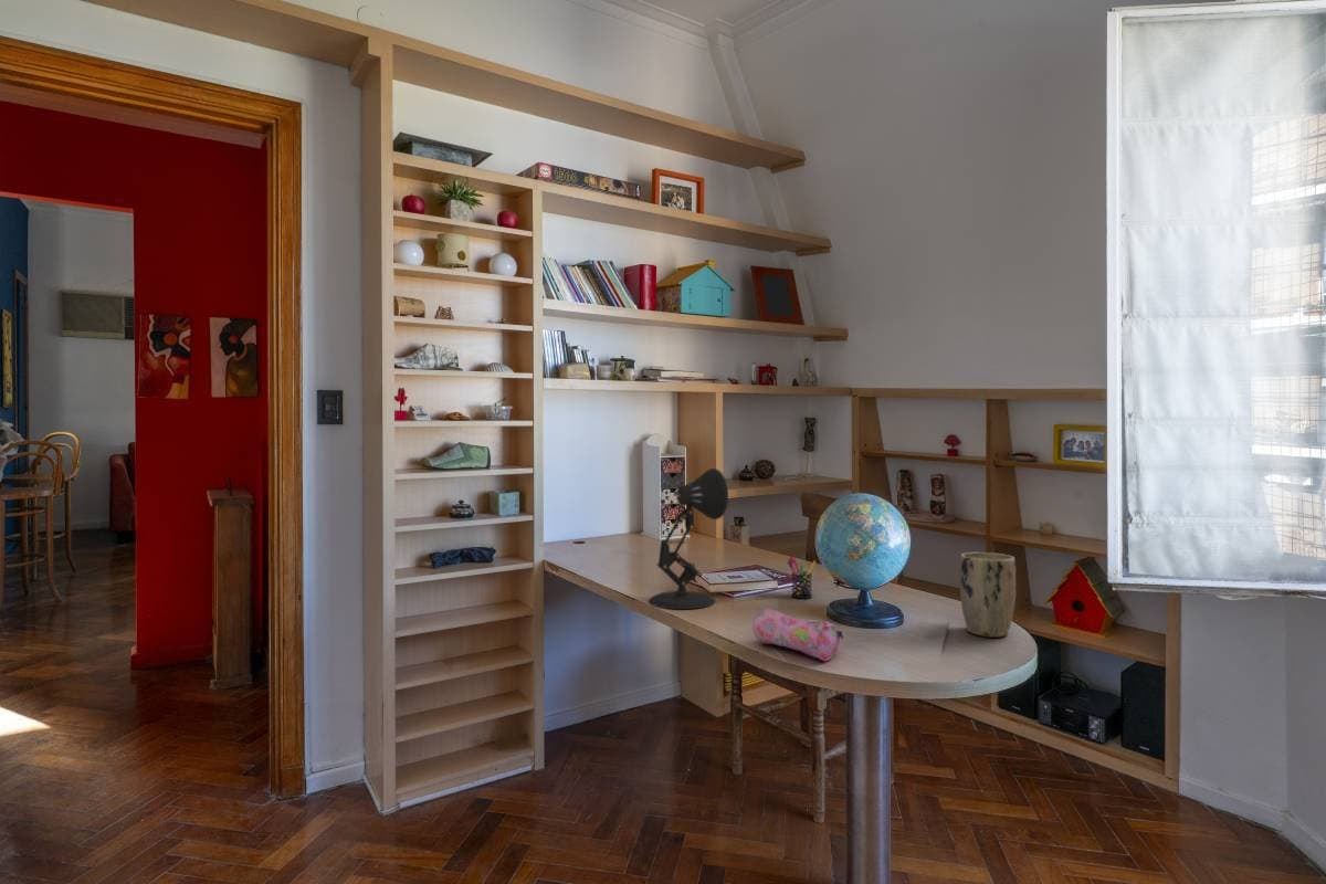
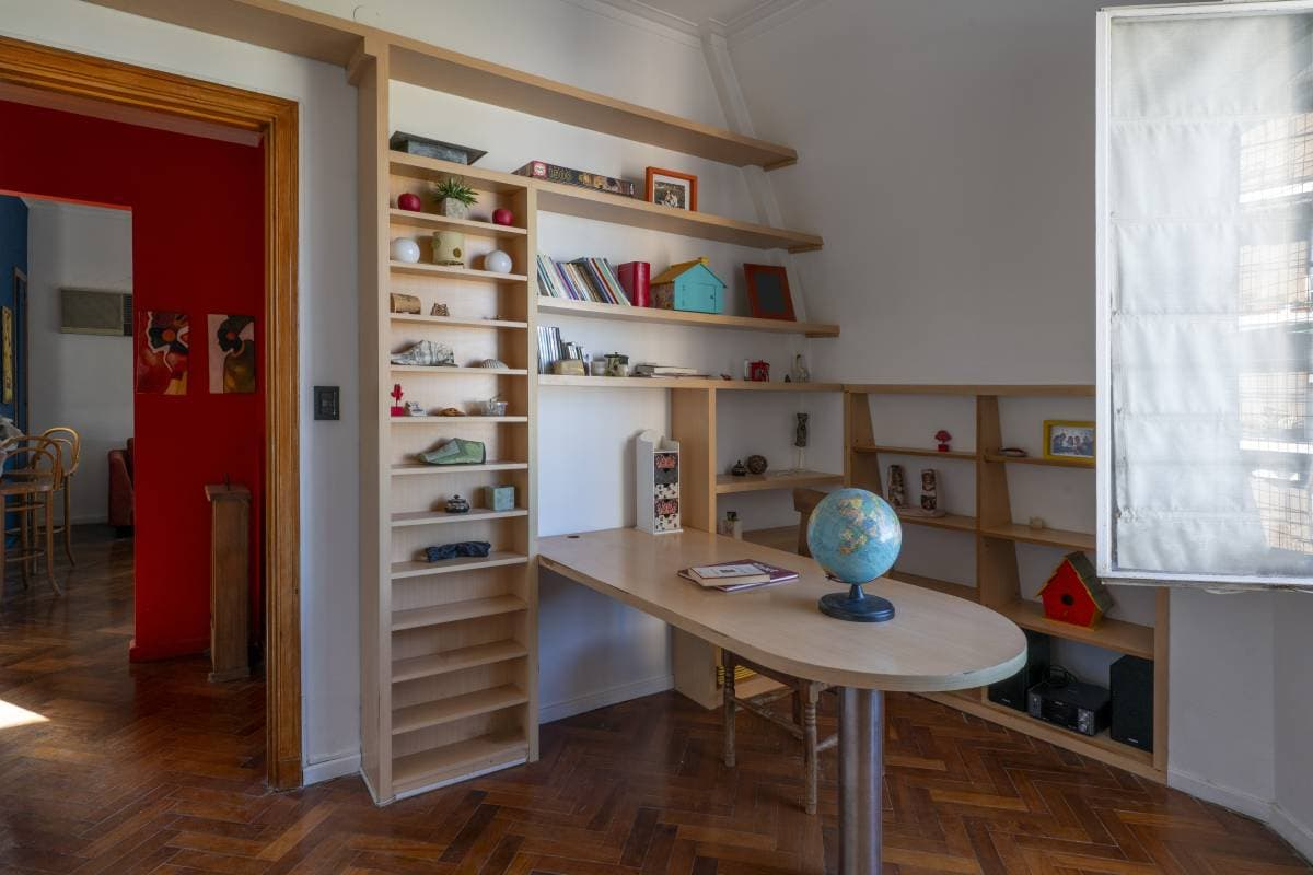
- pen holder [786,555,817,600]
- plant pot [959,551,1018,639]
- pencil case [751,607,845,662]
- desk lamp [648,467,729,610]
